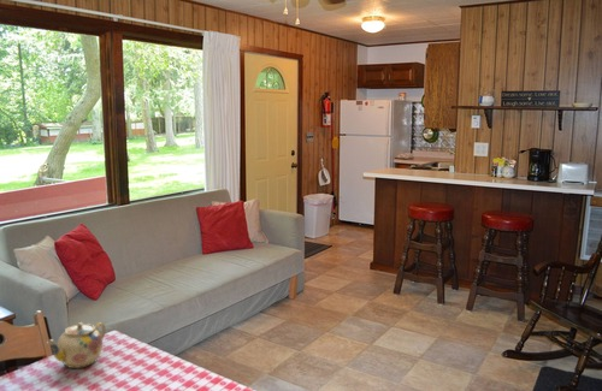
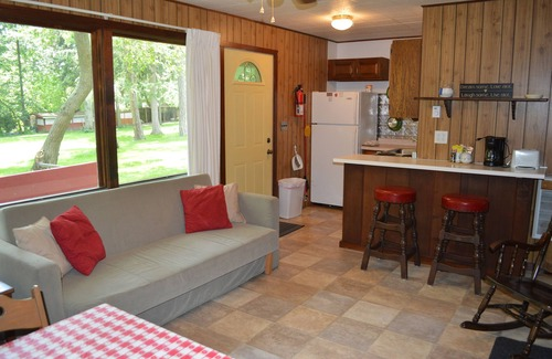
- teapot [46,321,107,369]
